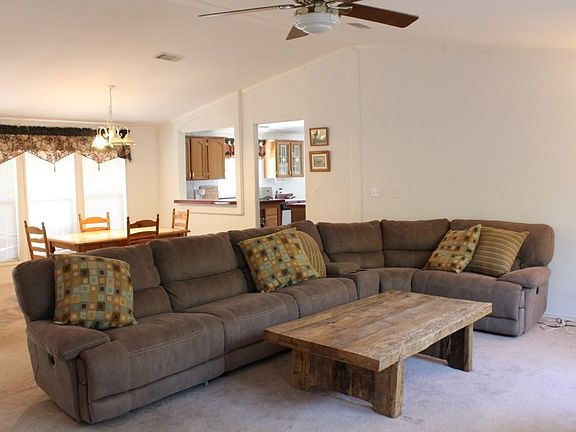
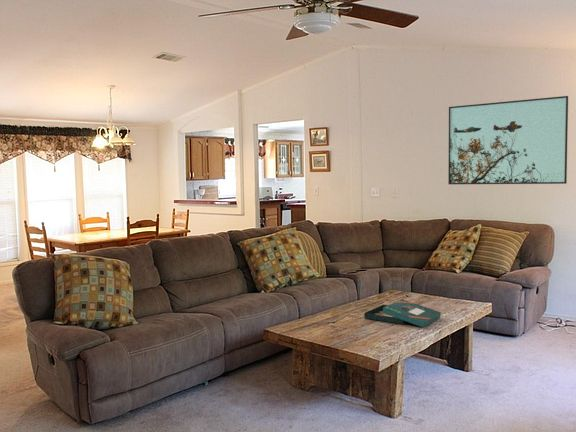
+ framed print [447,95,569,185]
+ board game [363,298,442,328]
